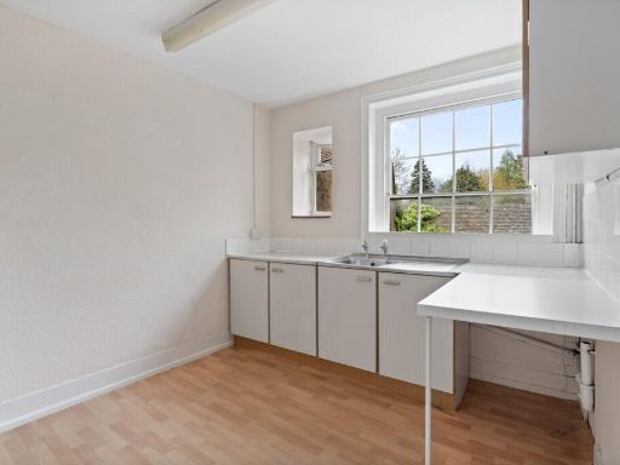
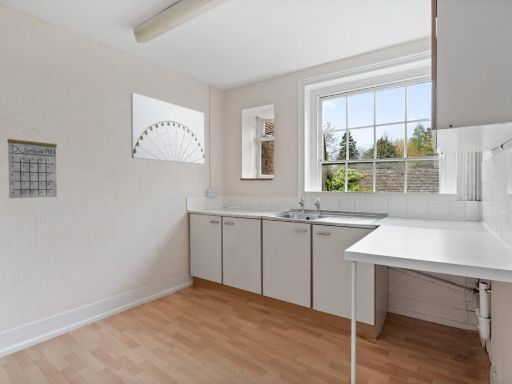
+ calendar [7,128,58,199]
+ wall art [130,92,205,165]
